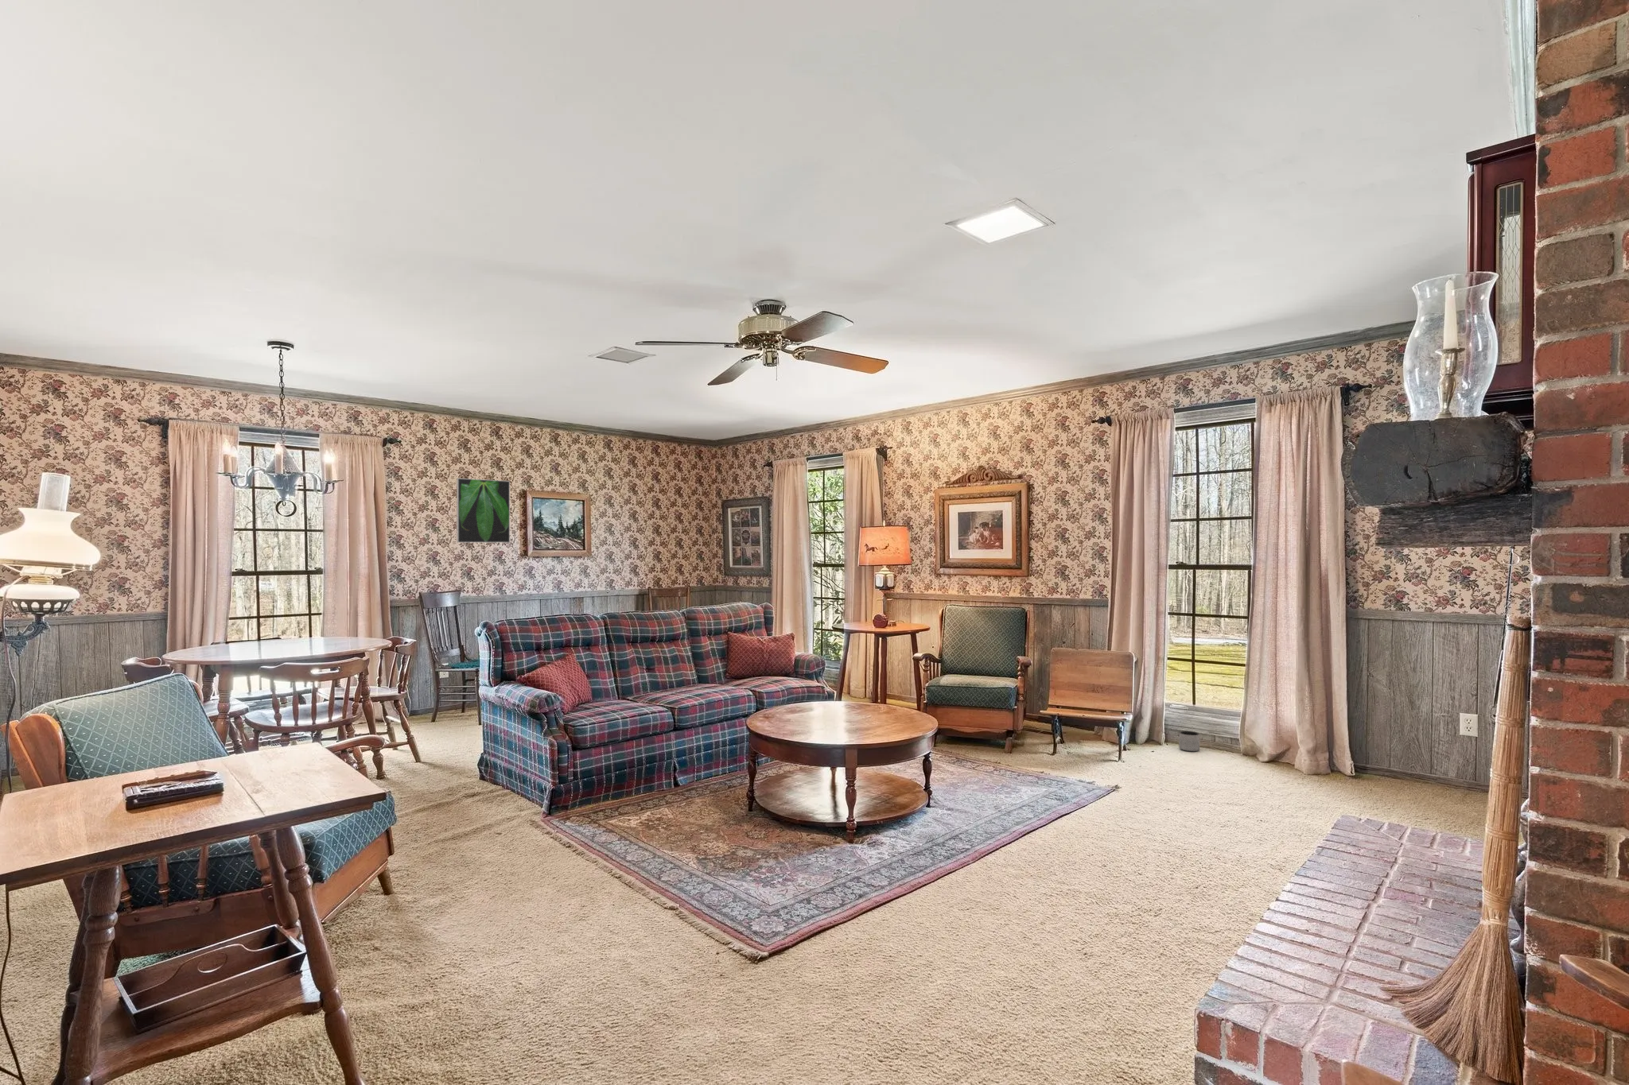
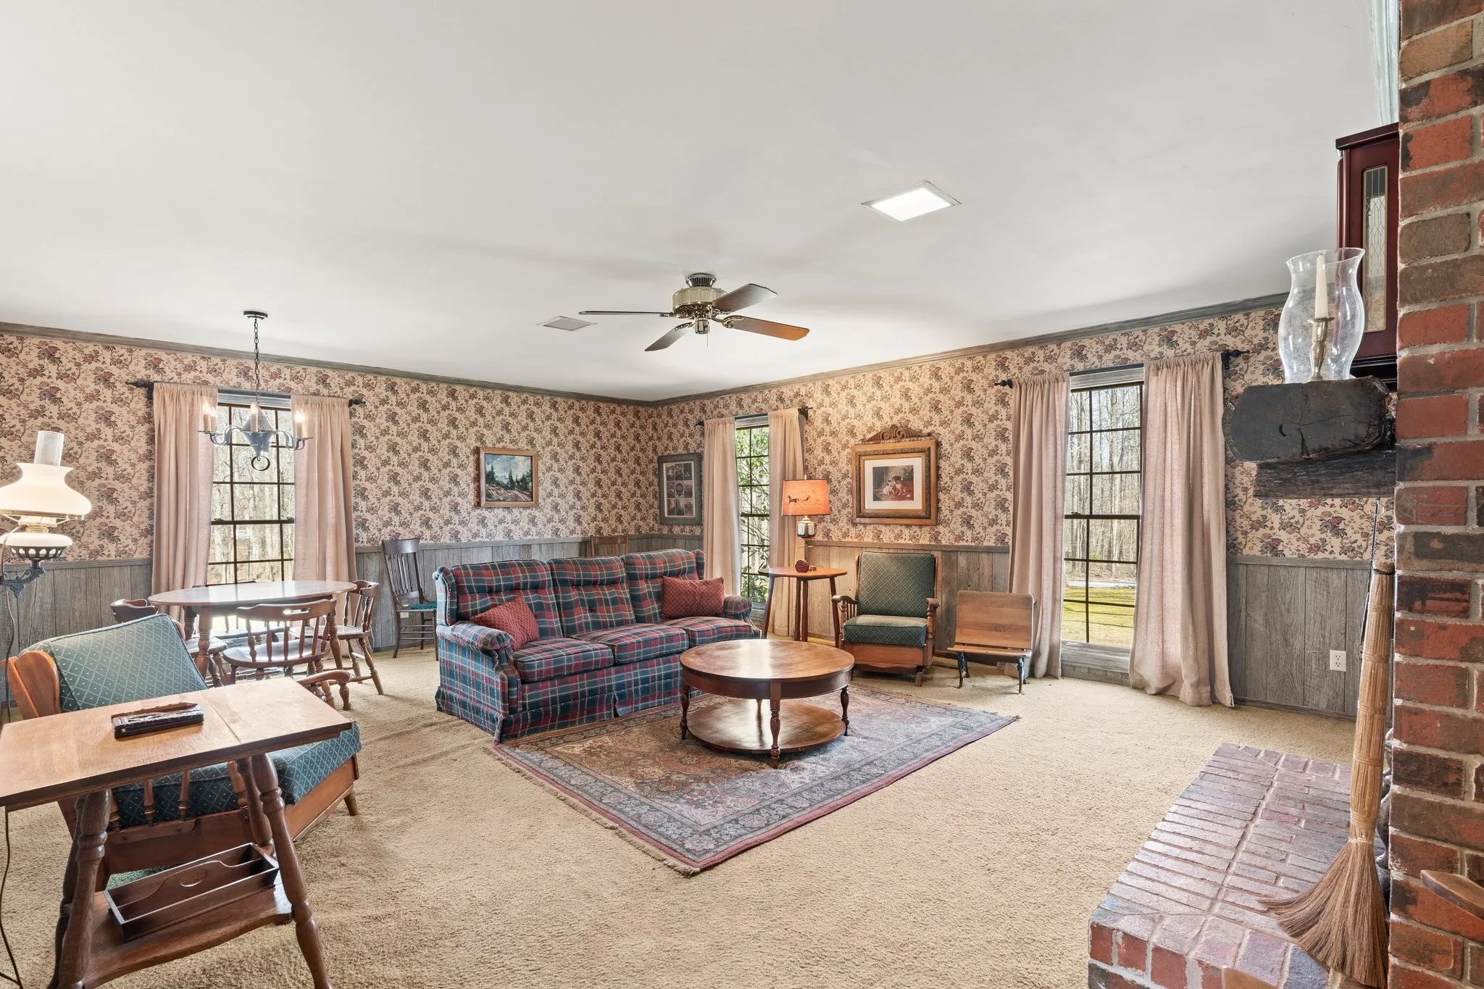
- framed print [455,478,511,544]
- planter [1178,730,1200,752]
